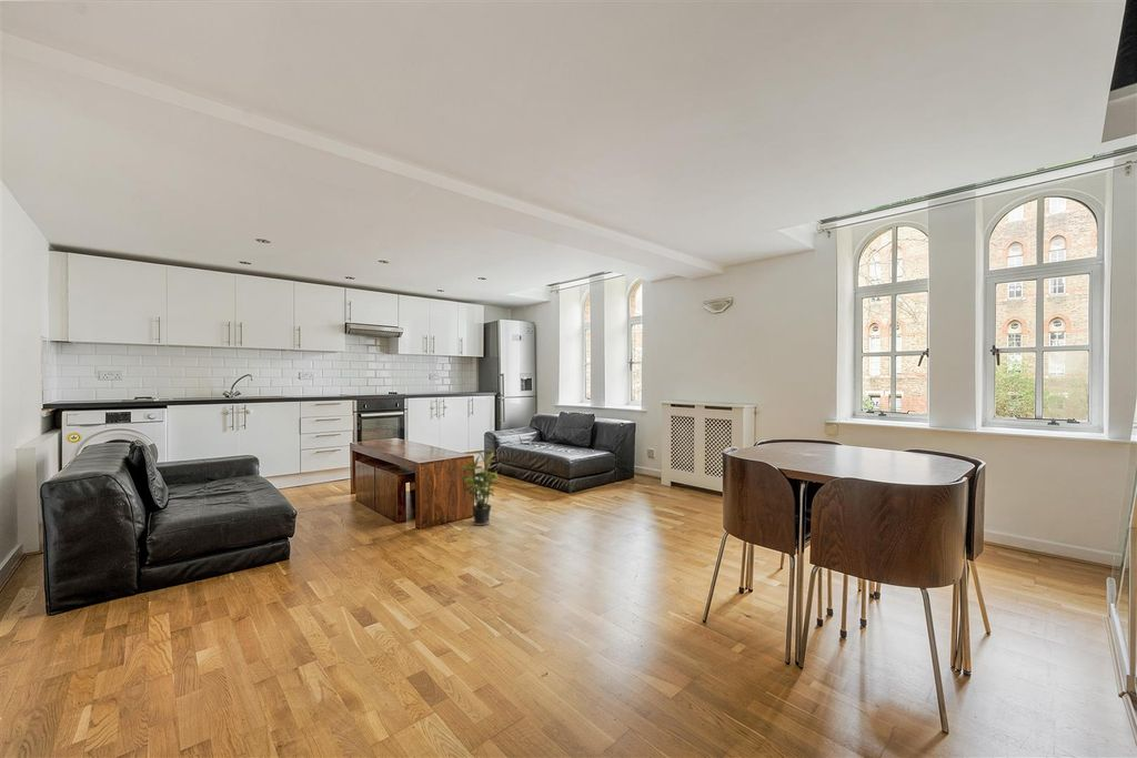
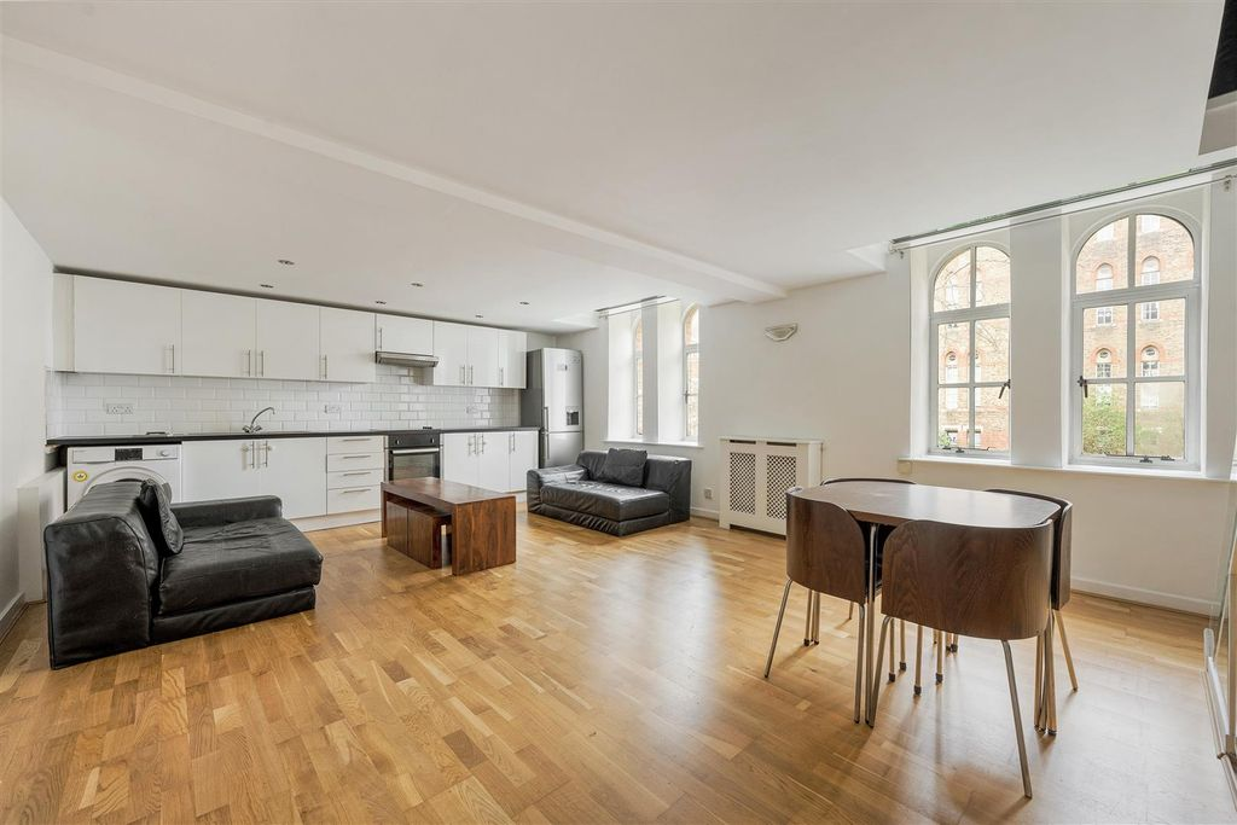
- potted plant [461,451,500,527]
